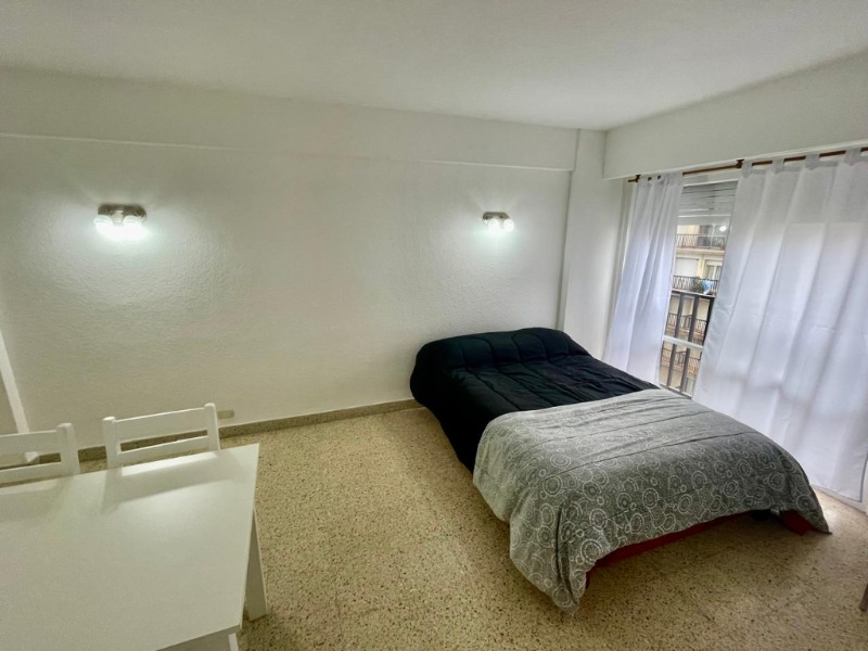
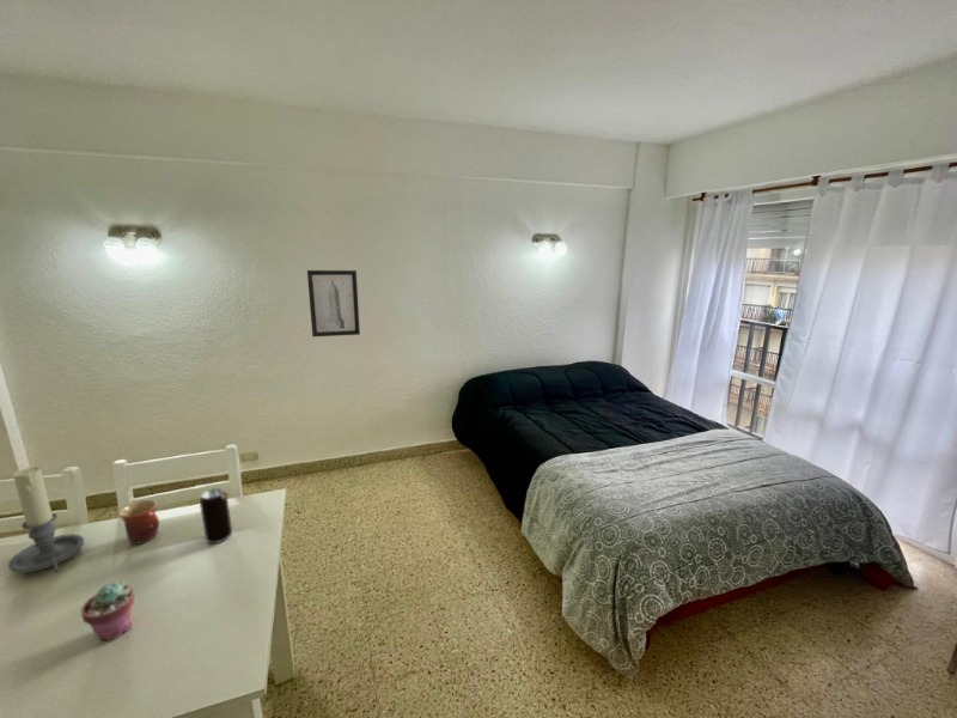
+ wall art [306,269,361,337]
+ candle holder [7,466,85,574]
+ beverage can [199,487,233,544]
+ mug [117,499,160,546]
+ potted succulent [80,580,135,641]
